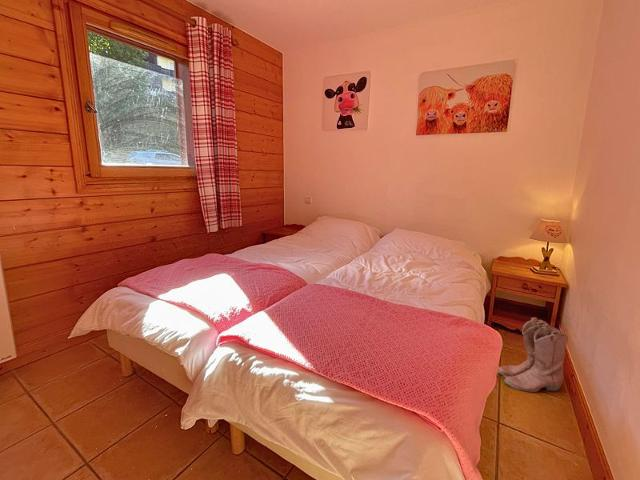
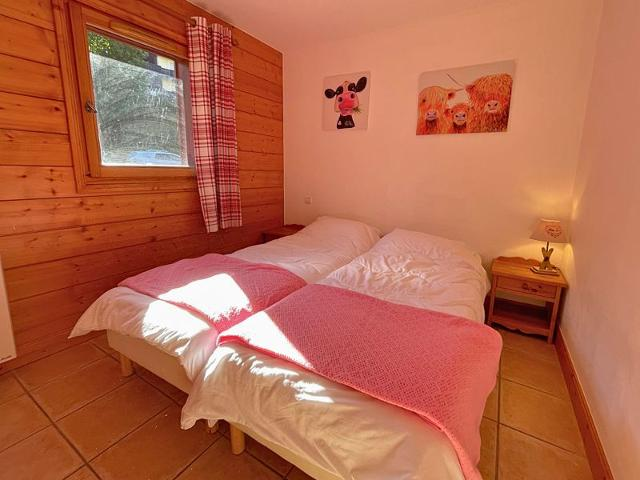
- boots [497,317,570,393]
